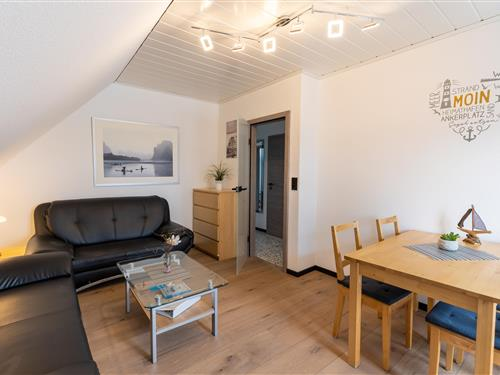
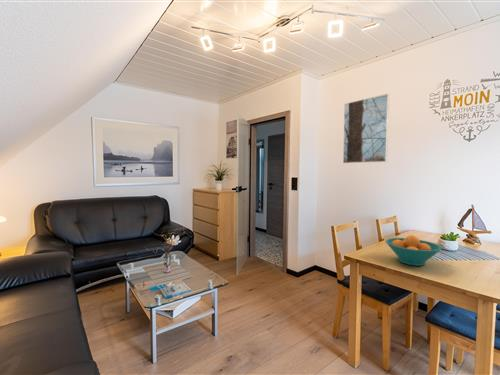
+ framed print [342,93,390,164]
+ fruit bowl [384,234,443,267]
